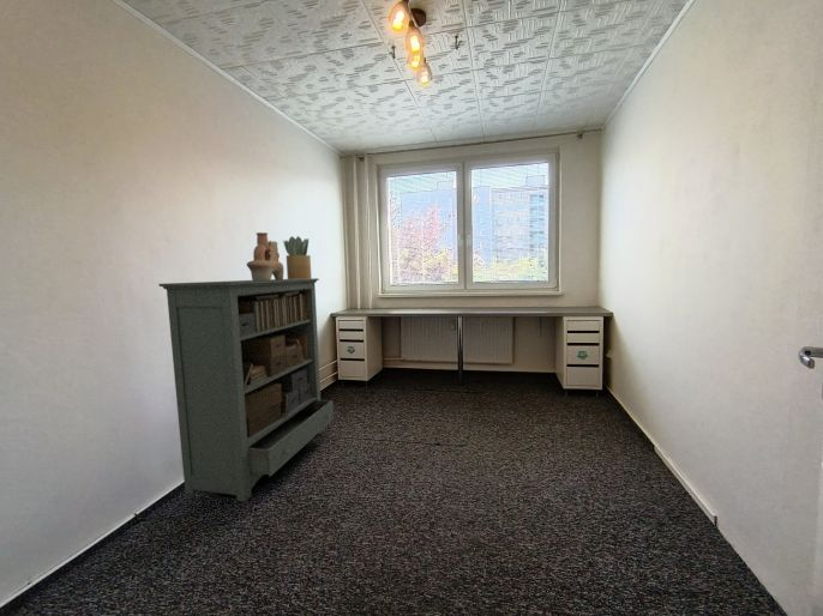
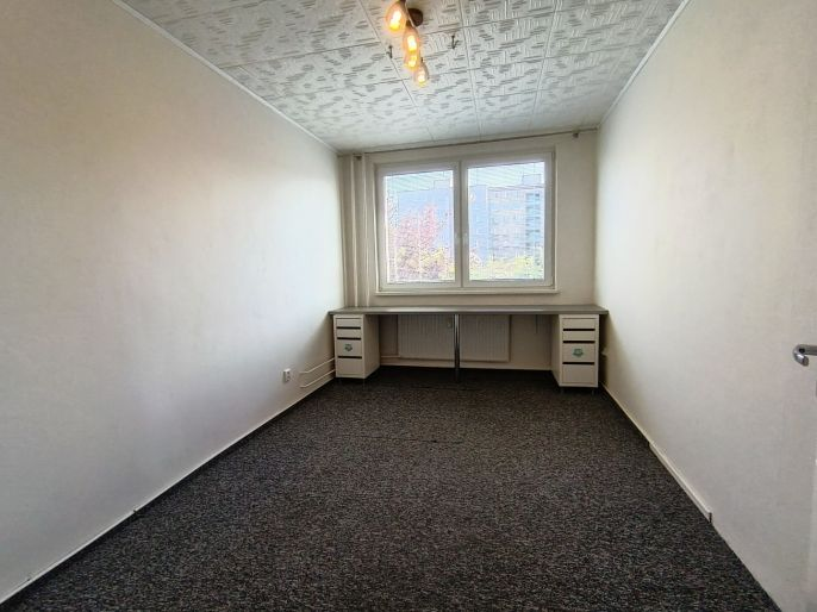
- decorative vase [246,231,284,280]
- potted plant [282,235,312,279]
- bookshelf [158,277,335,502]
